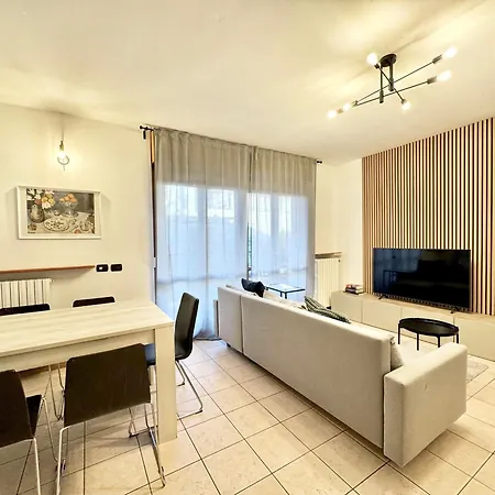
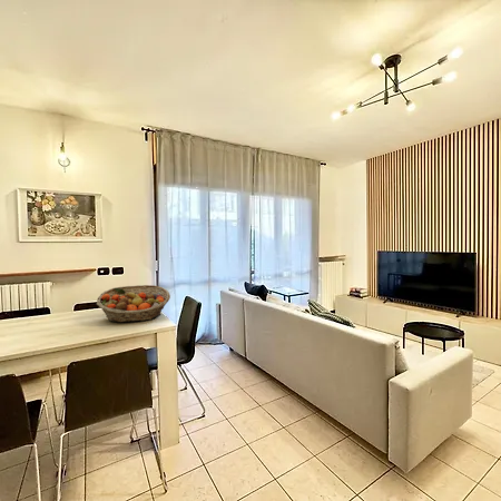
+ fruit basket [96,284,171,323]
